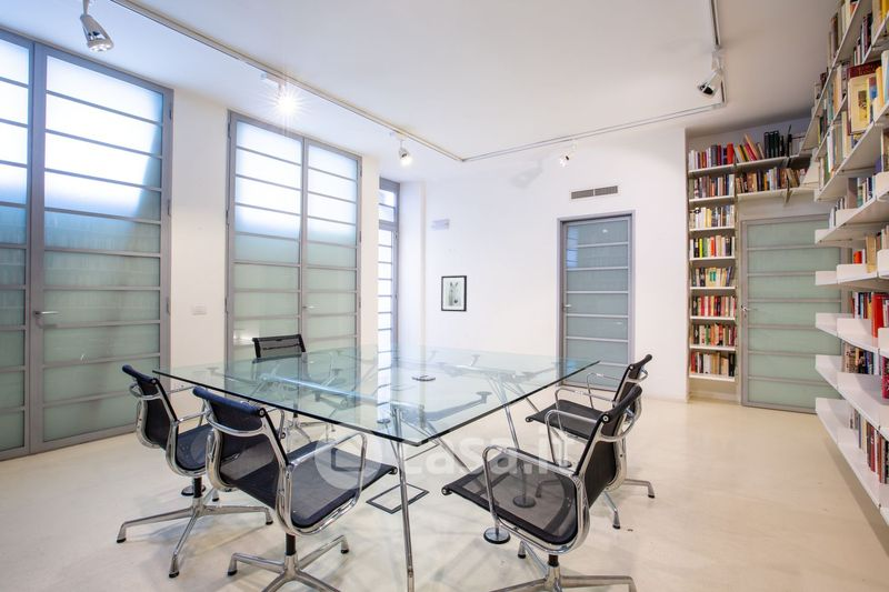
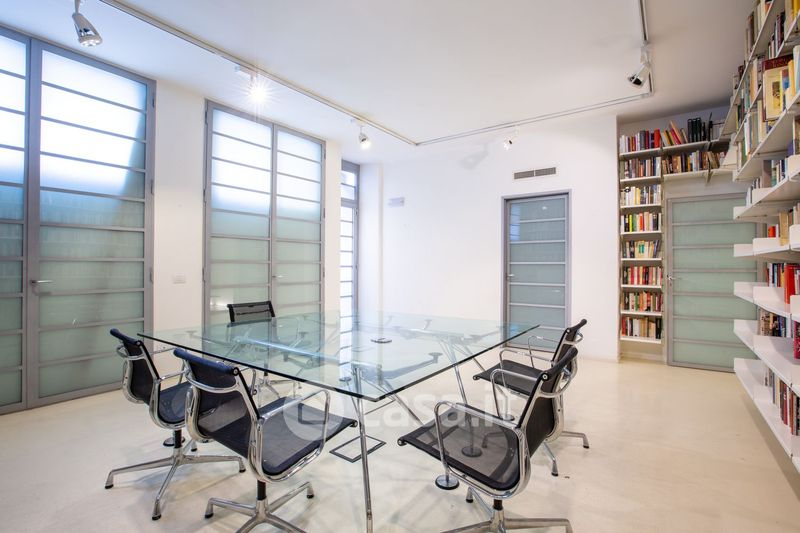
- wall art [440,274,468,313]
